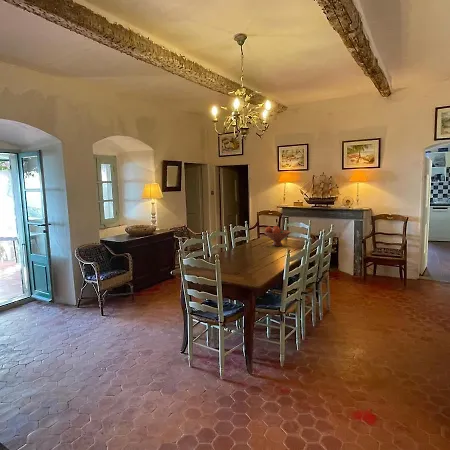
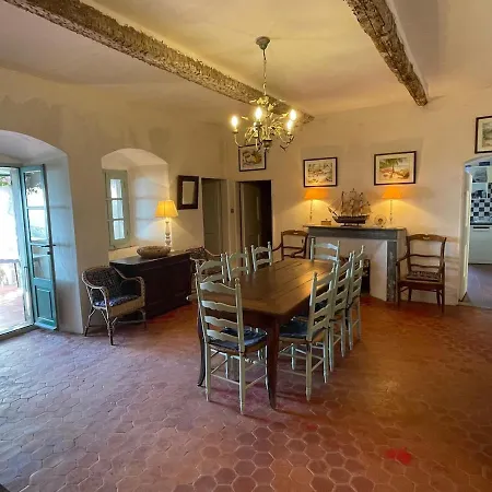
- fruit bowl [263,225,292,247]
